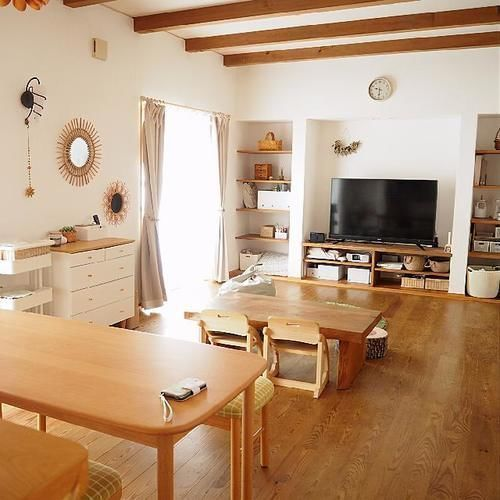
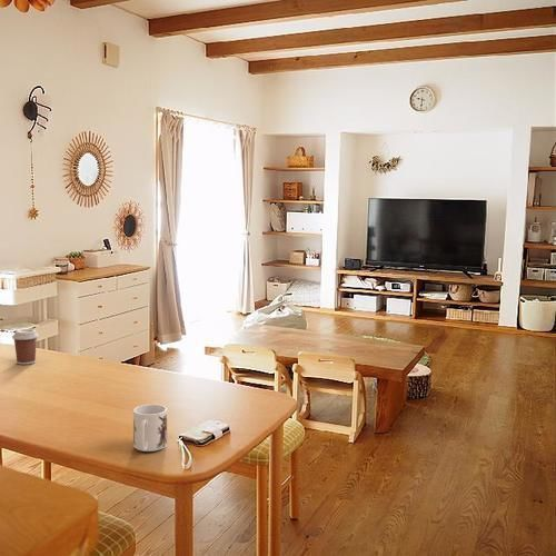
+ coffee cup [11,328,40,366]
+ mug [132,404,168,453]
